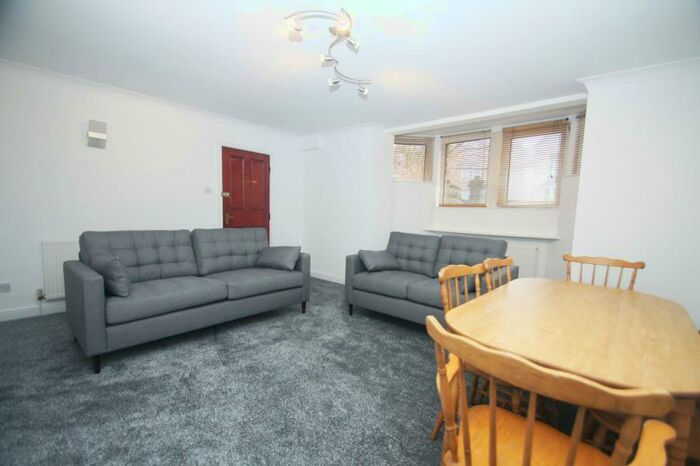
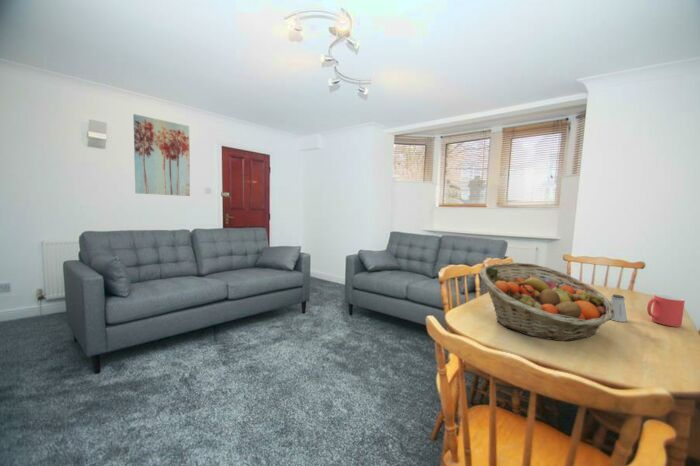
+ fruit basket [479,261,615,342]
+ wall art [132,113,191,197]
+ mug [646,293,686,328]
+ saltshaker [610,293,628,323]
